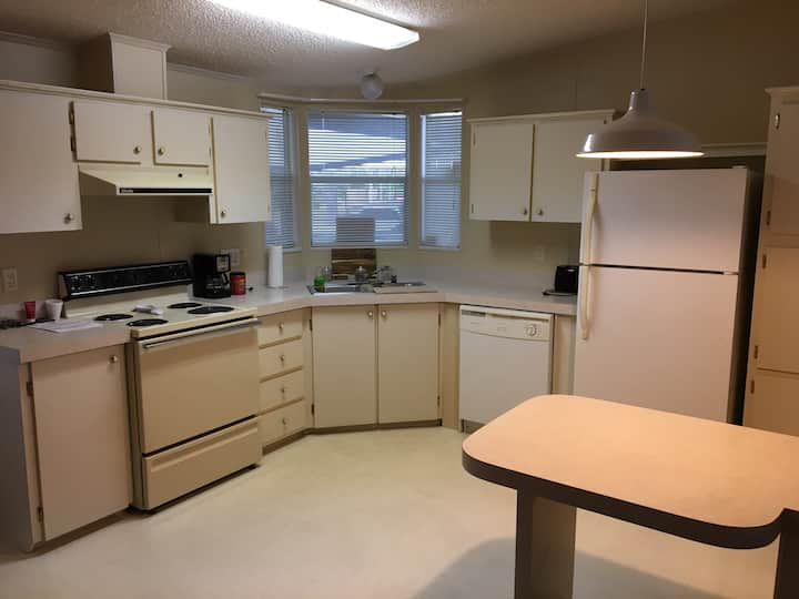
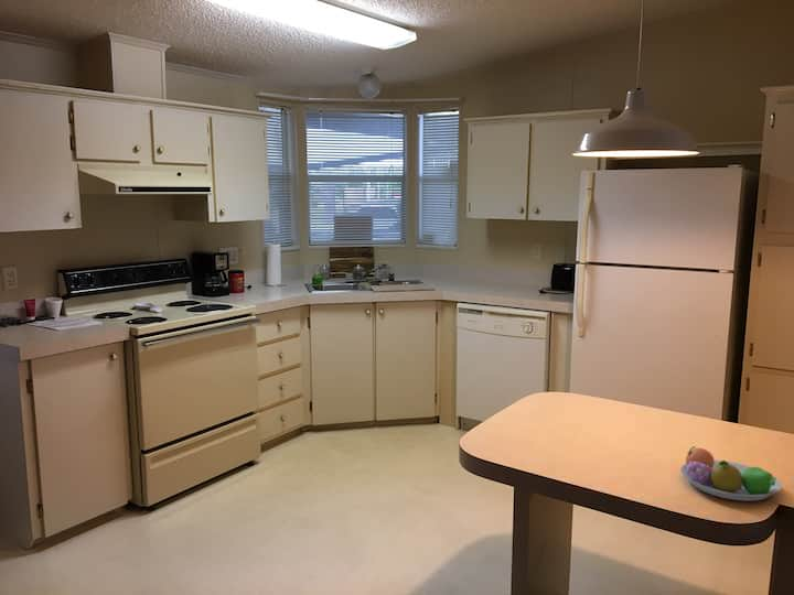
+ fruit bowl [679,445,783,502]
